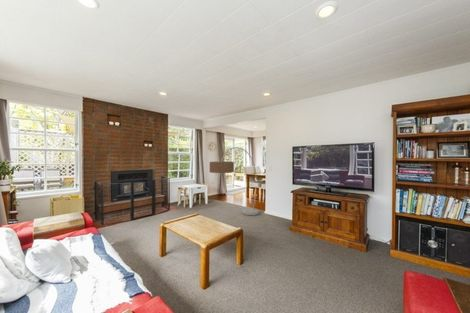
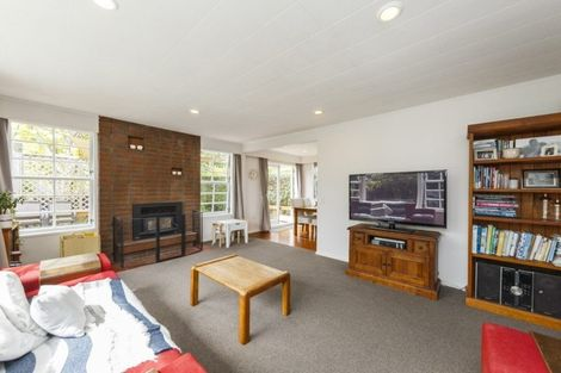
- floor lamp [209,146,260,216]
